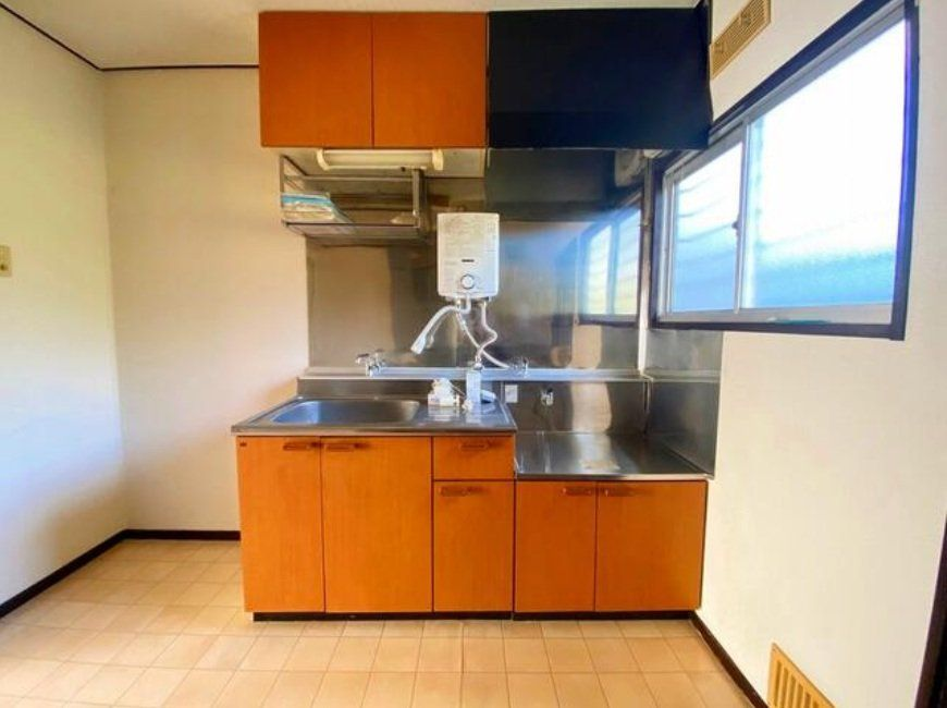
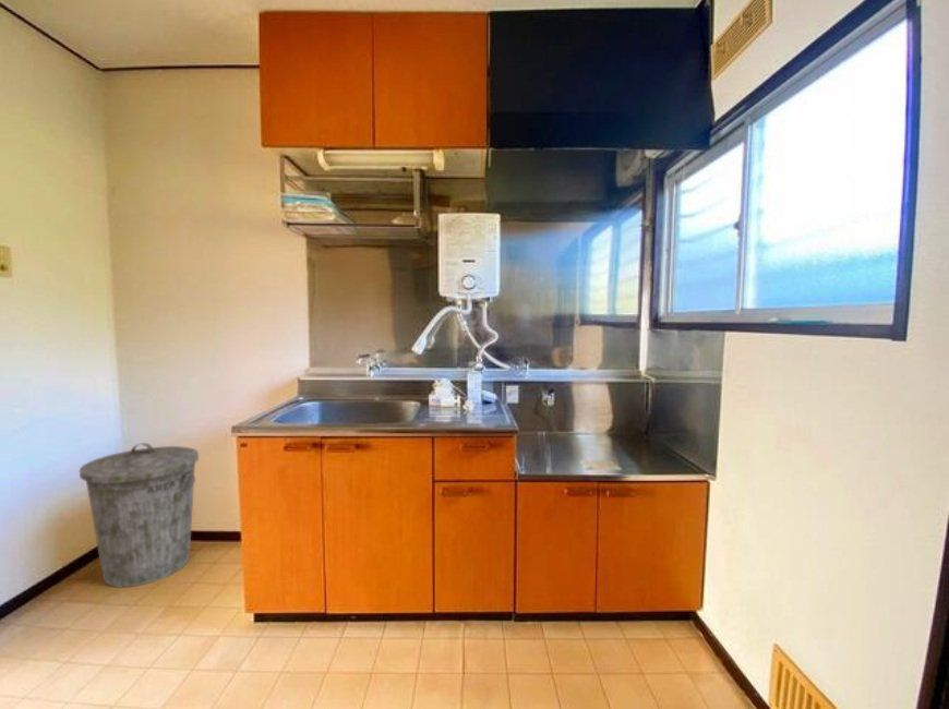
+ trash can [79,442,200,588]
